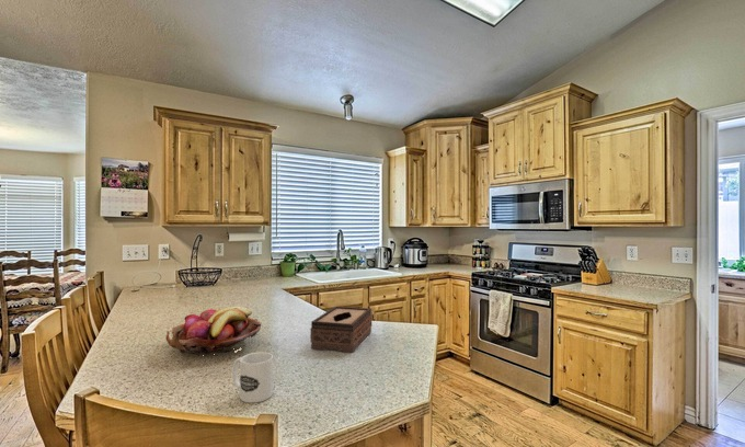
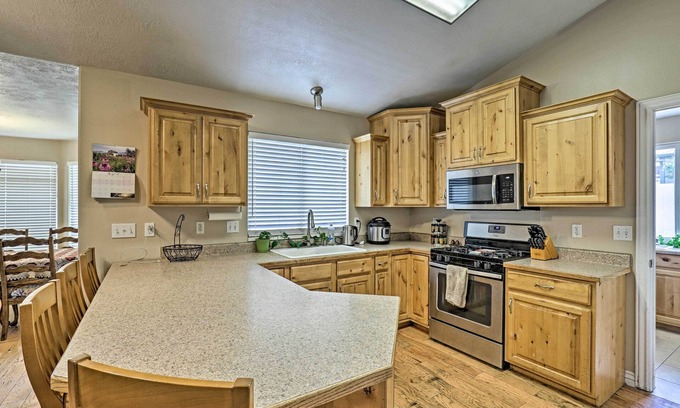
- fruit basket [165,306,262,356]
- tissue box [310,306,373,354]
- mug [232,351,274,404]
